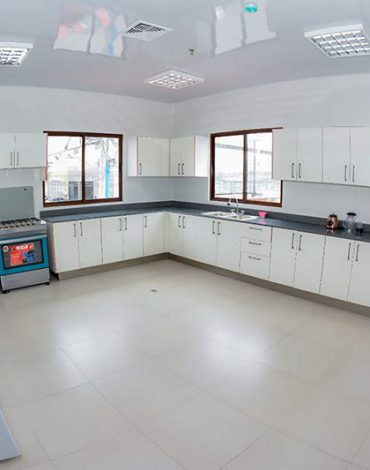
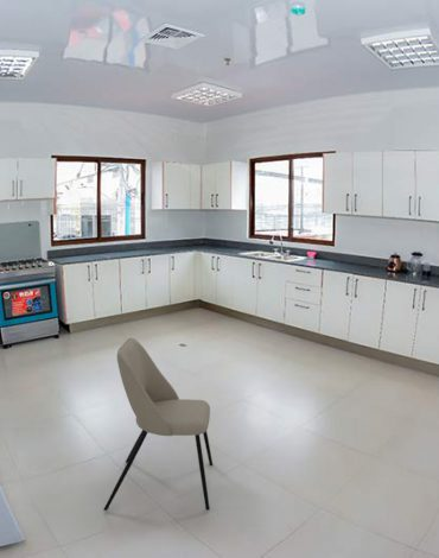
+ dining chair [103,337,214,512]
